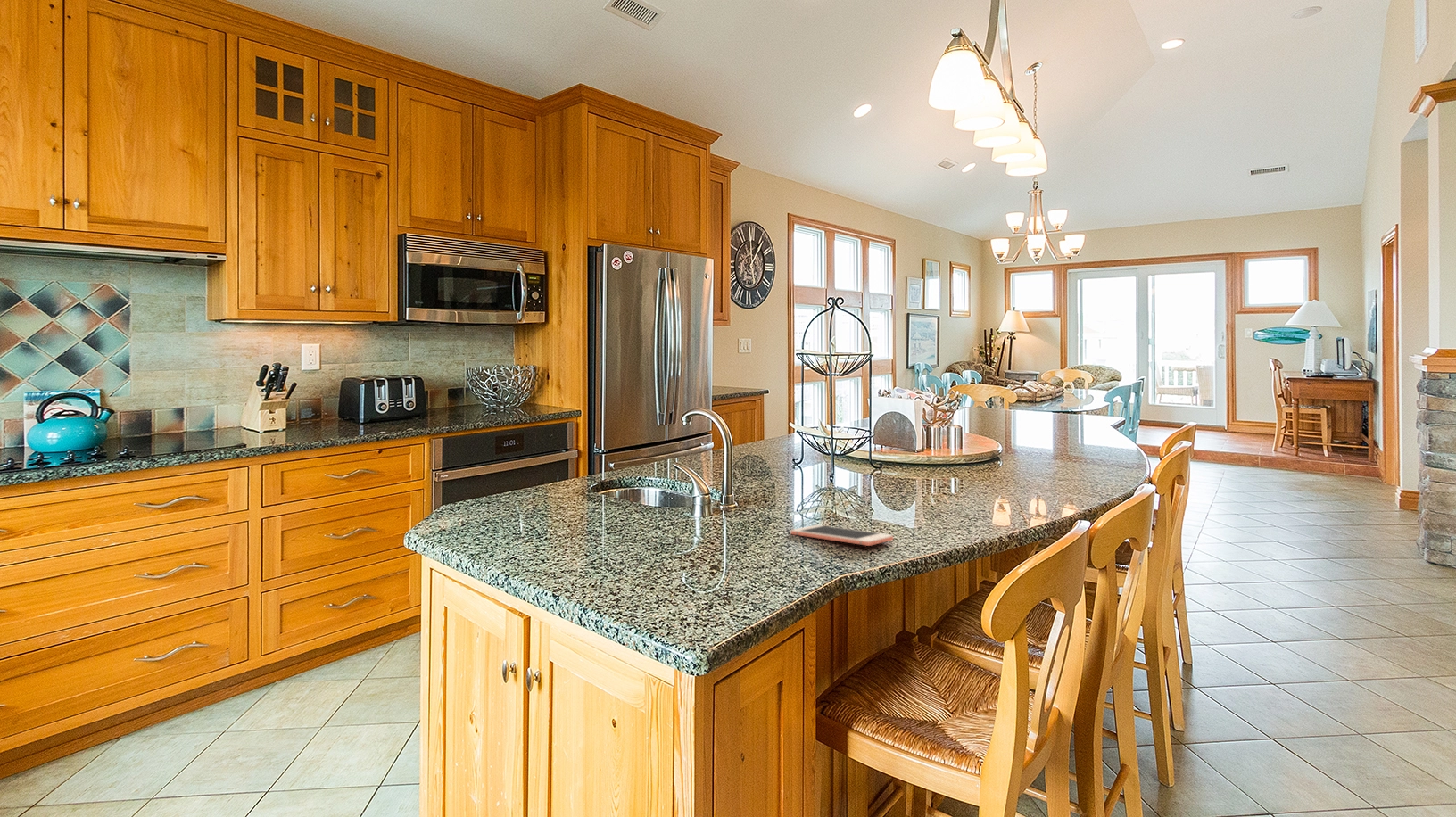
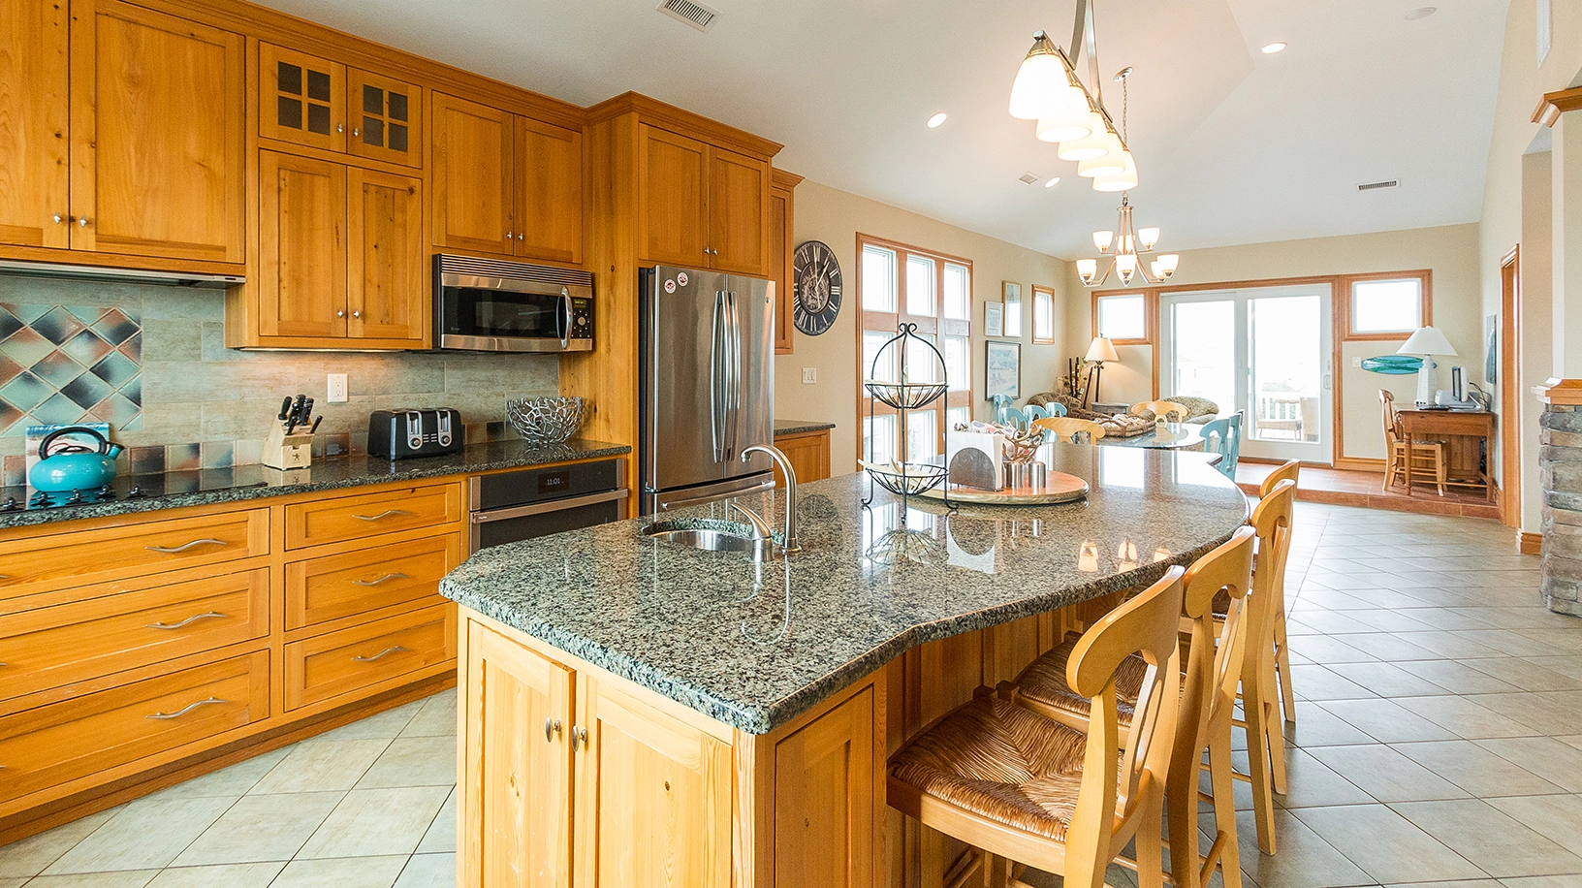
- cell phone [790,524,894,547]
